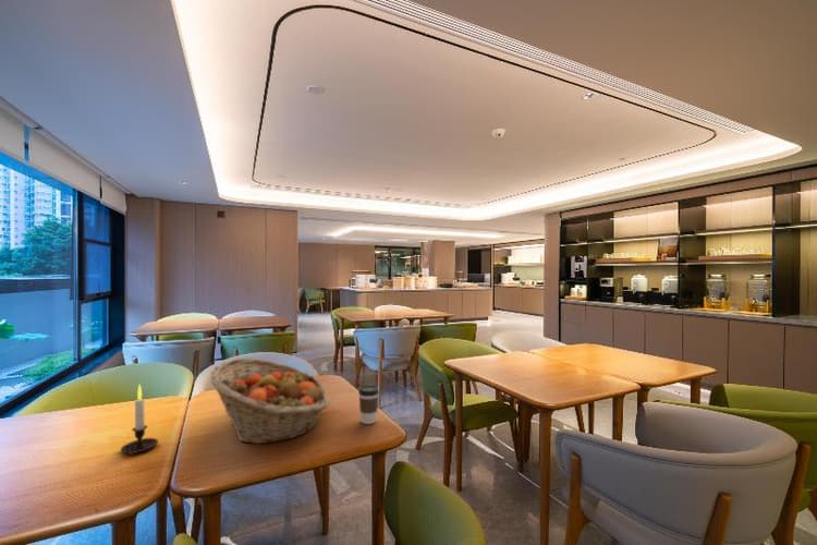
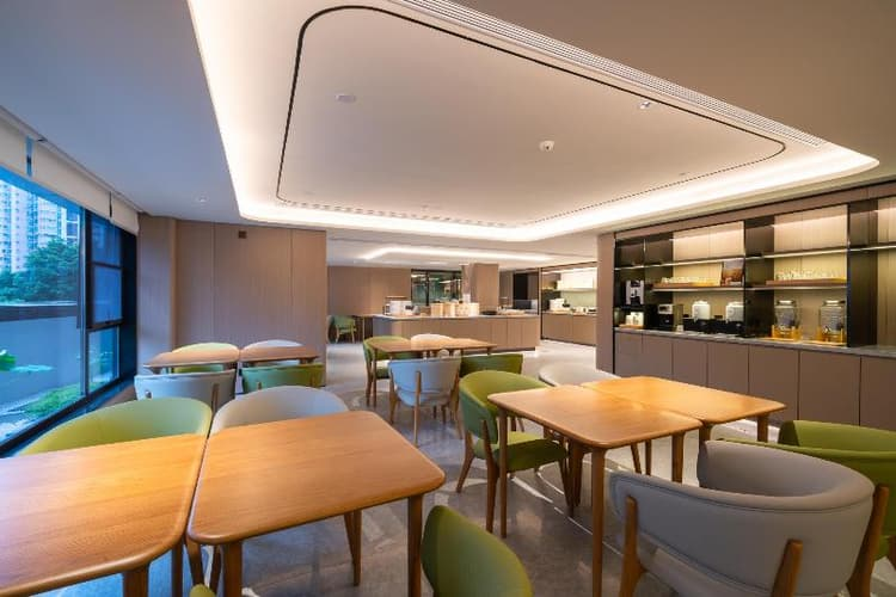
- coffee cup [357,384,380,425]
- fruit basket [209,358,330,445]
- candle [120,383,159,456]
